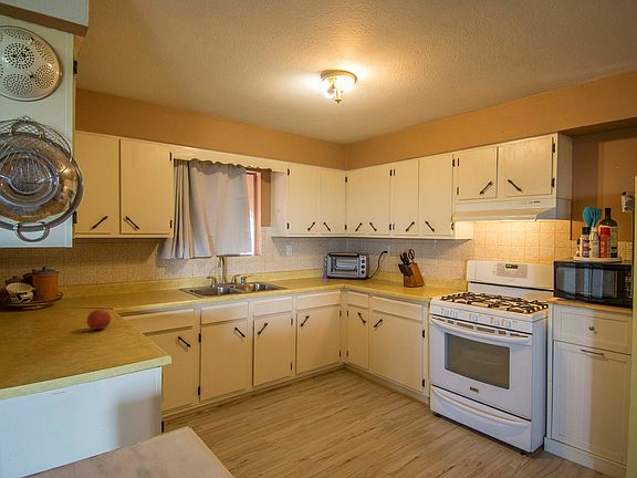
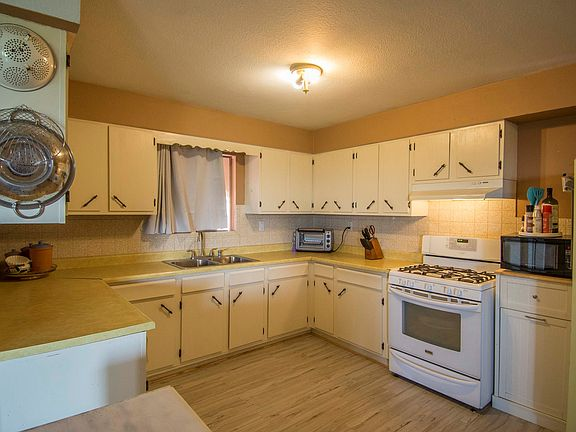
- fruit [85,308,112,331]
